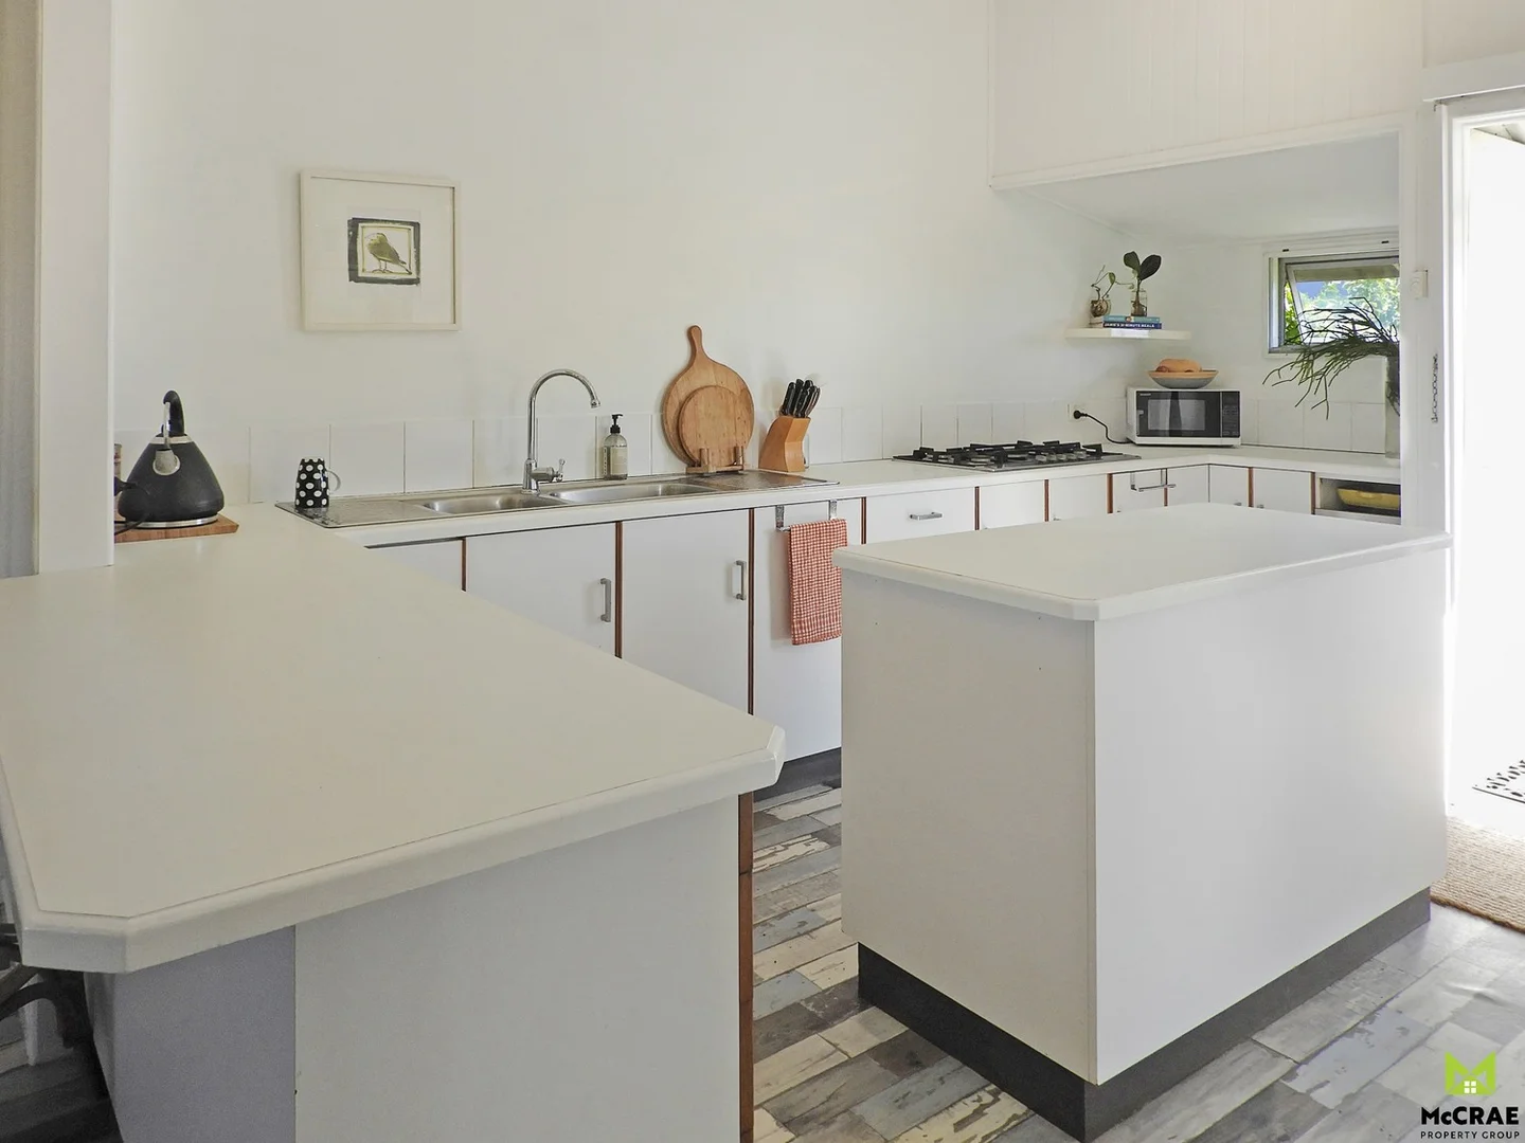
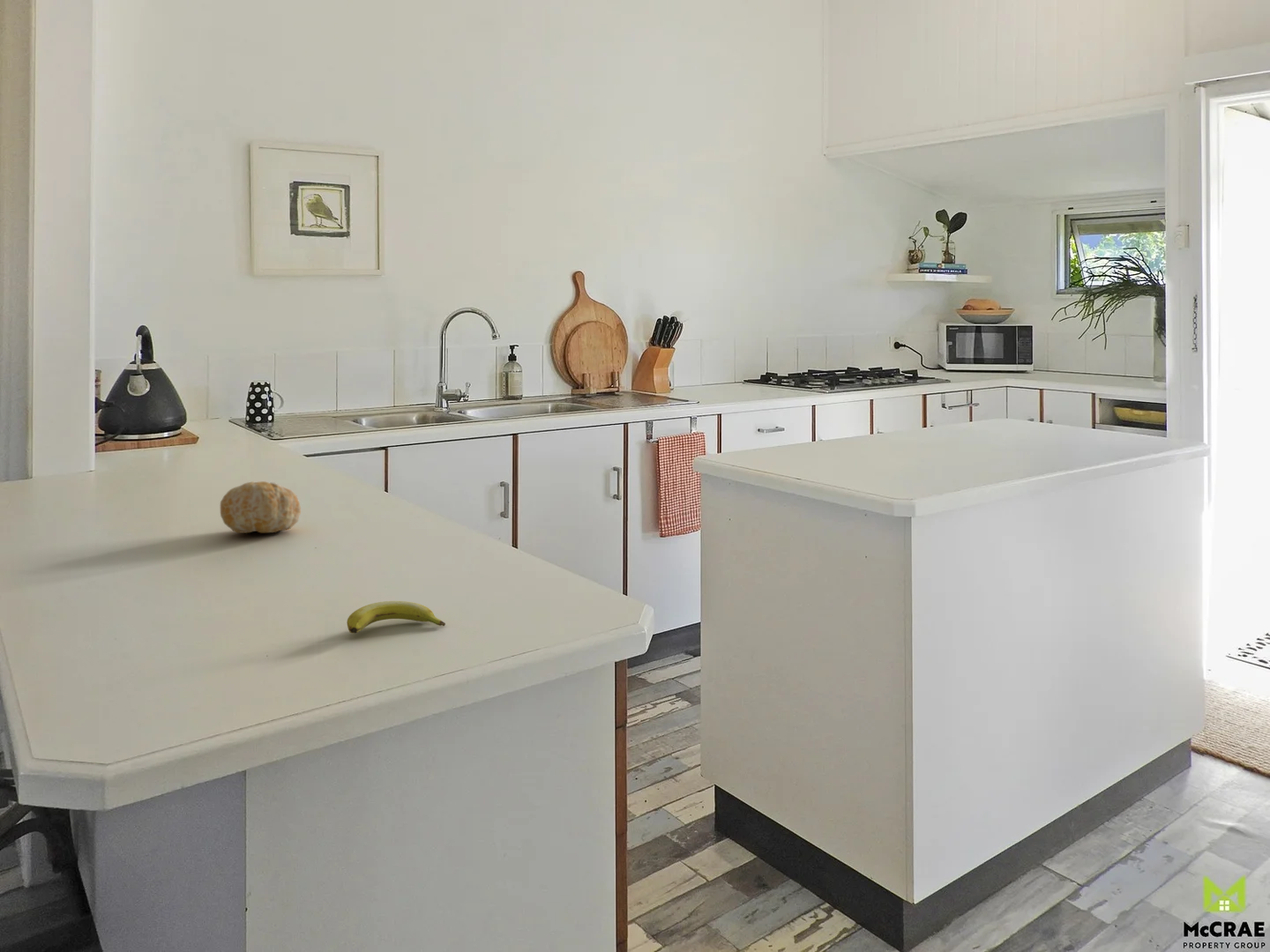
+ banana [346,600,446,634]
+ fruit [220,480,302,534]
